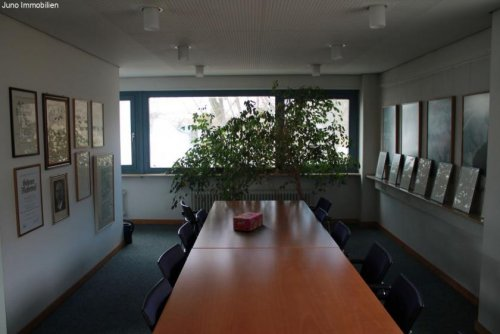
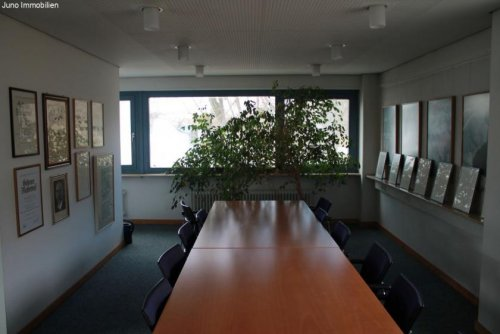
- tissue box [232,211,264,232]
